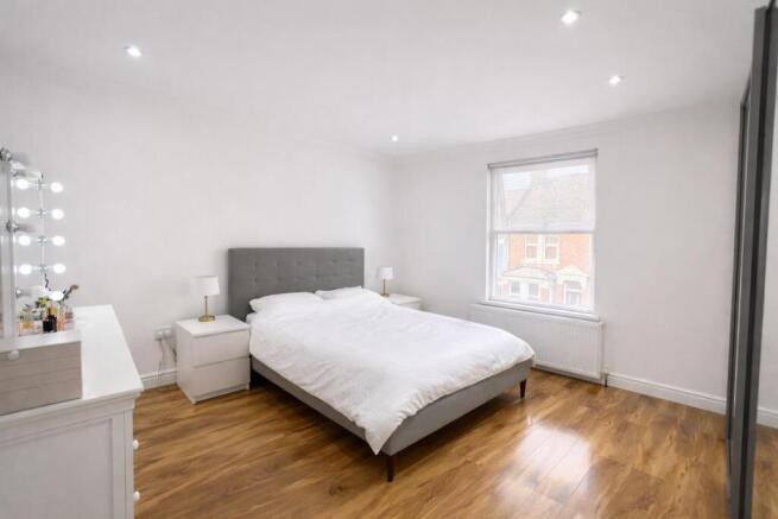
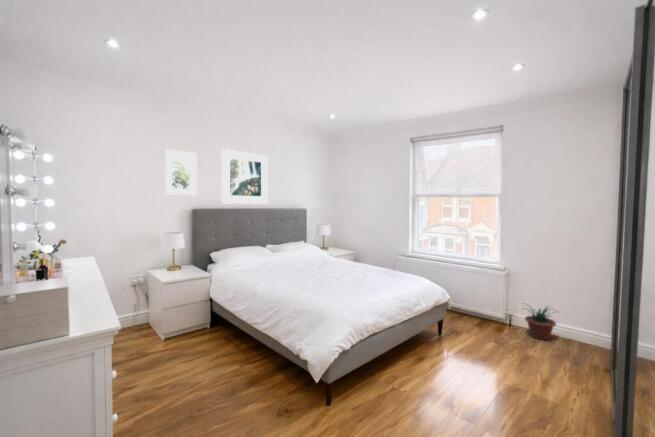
+ potted plant [521,302,560,341]
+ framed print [164,148,198,196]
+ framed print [220,148,269,205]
